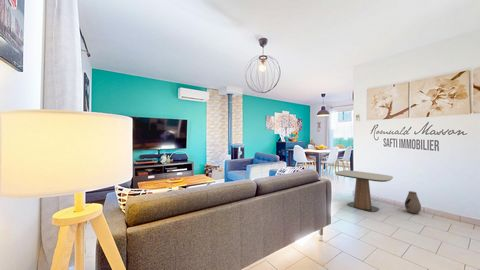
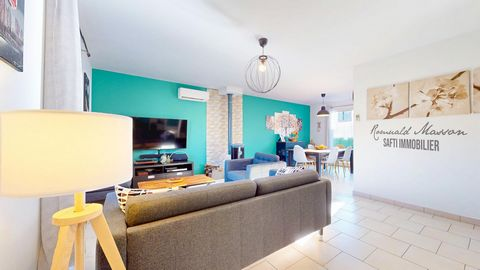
- vase [404,190,422,215]
- side table [334,169,394,213]
